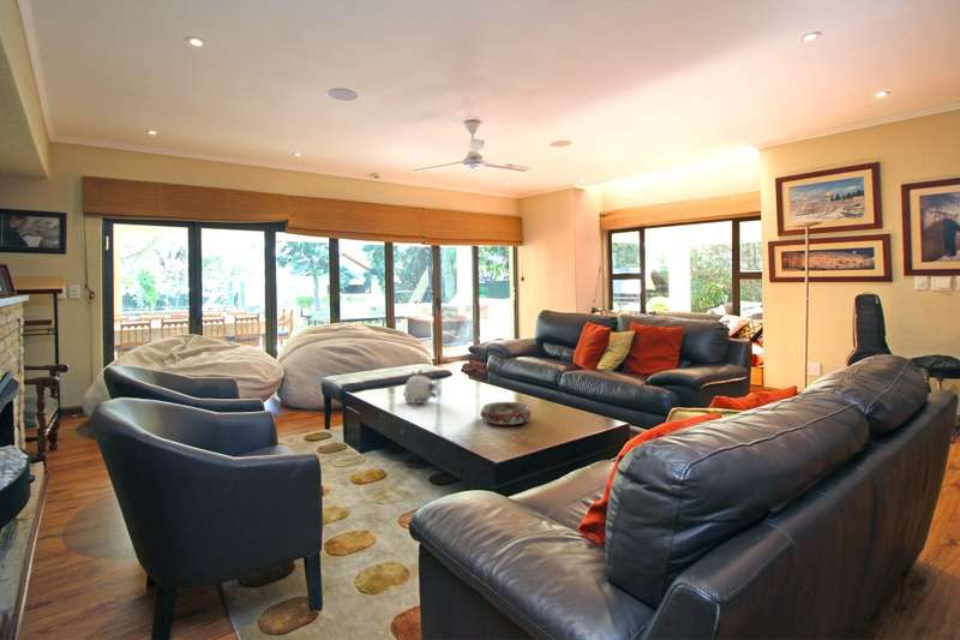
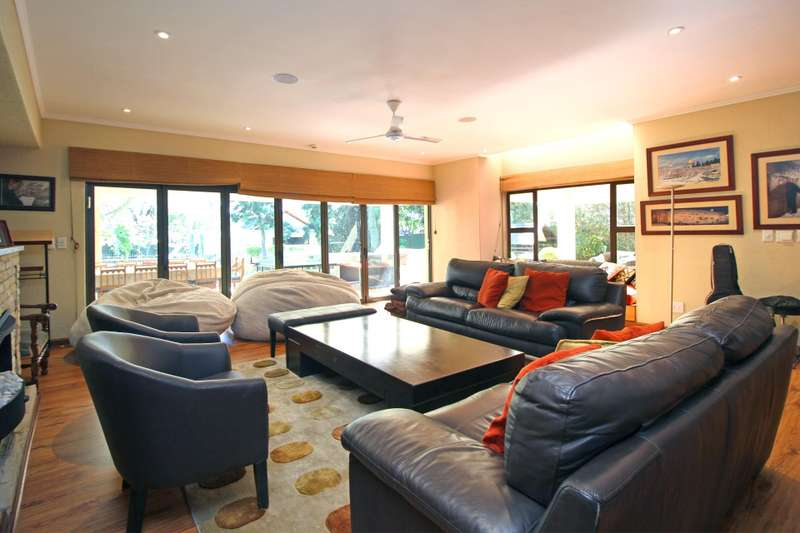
- decorative bowl [480,401,532,426]
- decorative ball [402,367,439,406]
